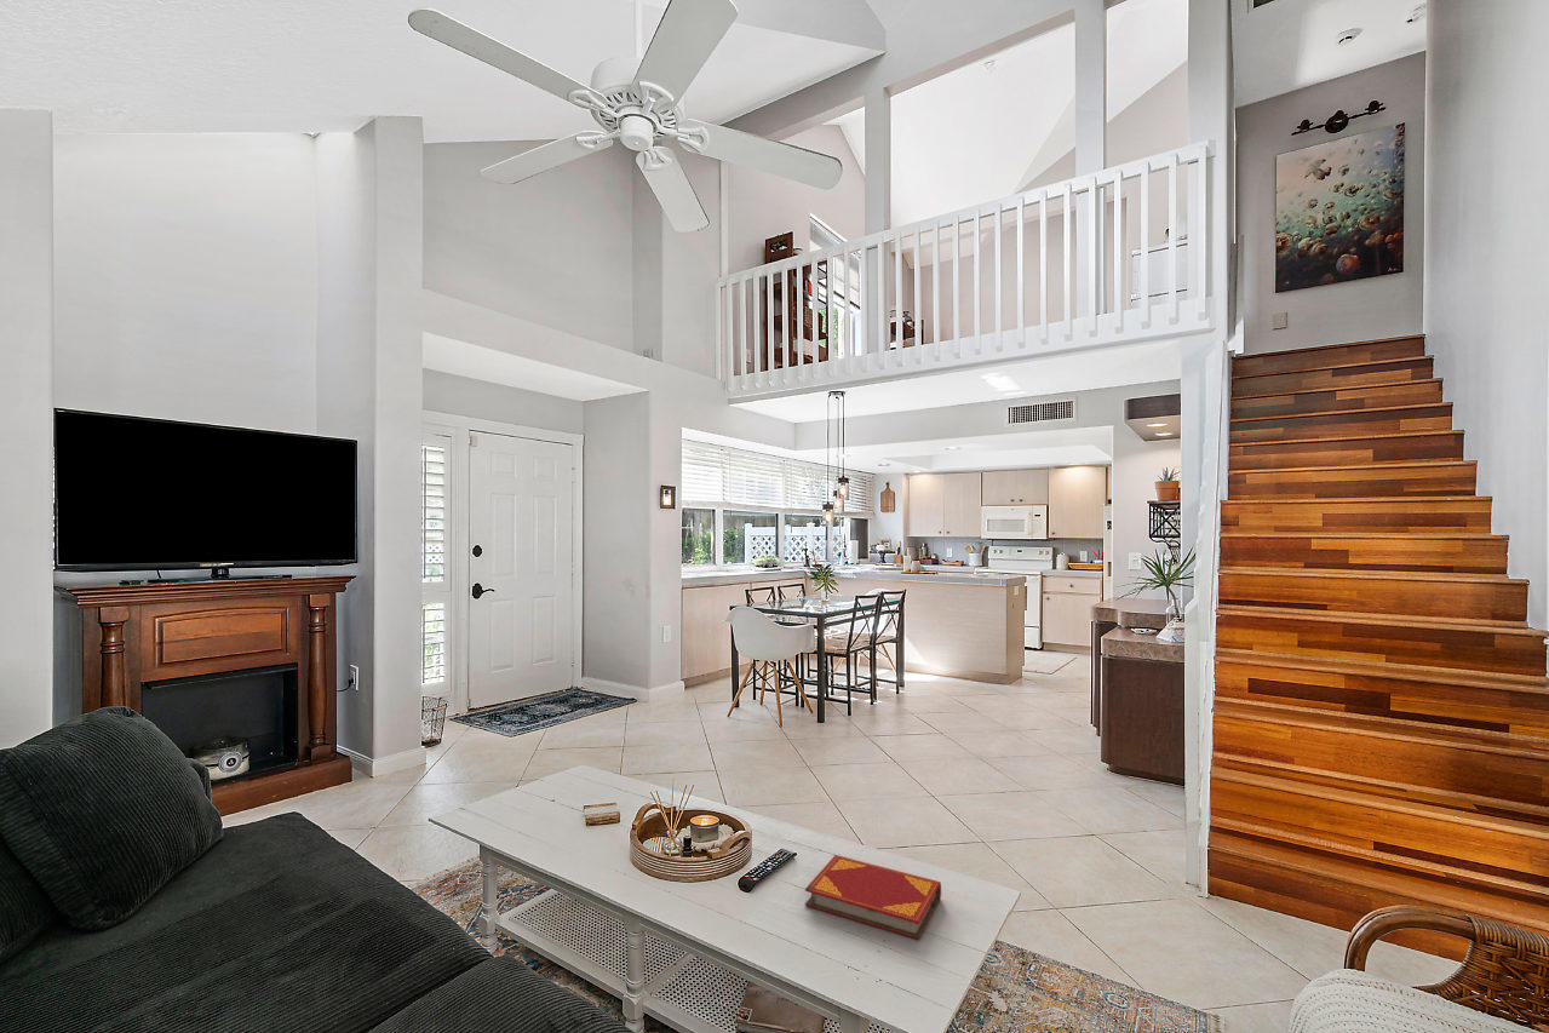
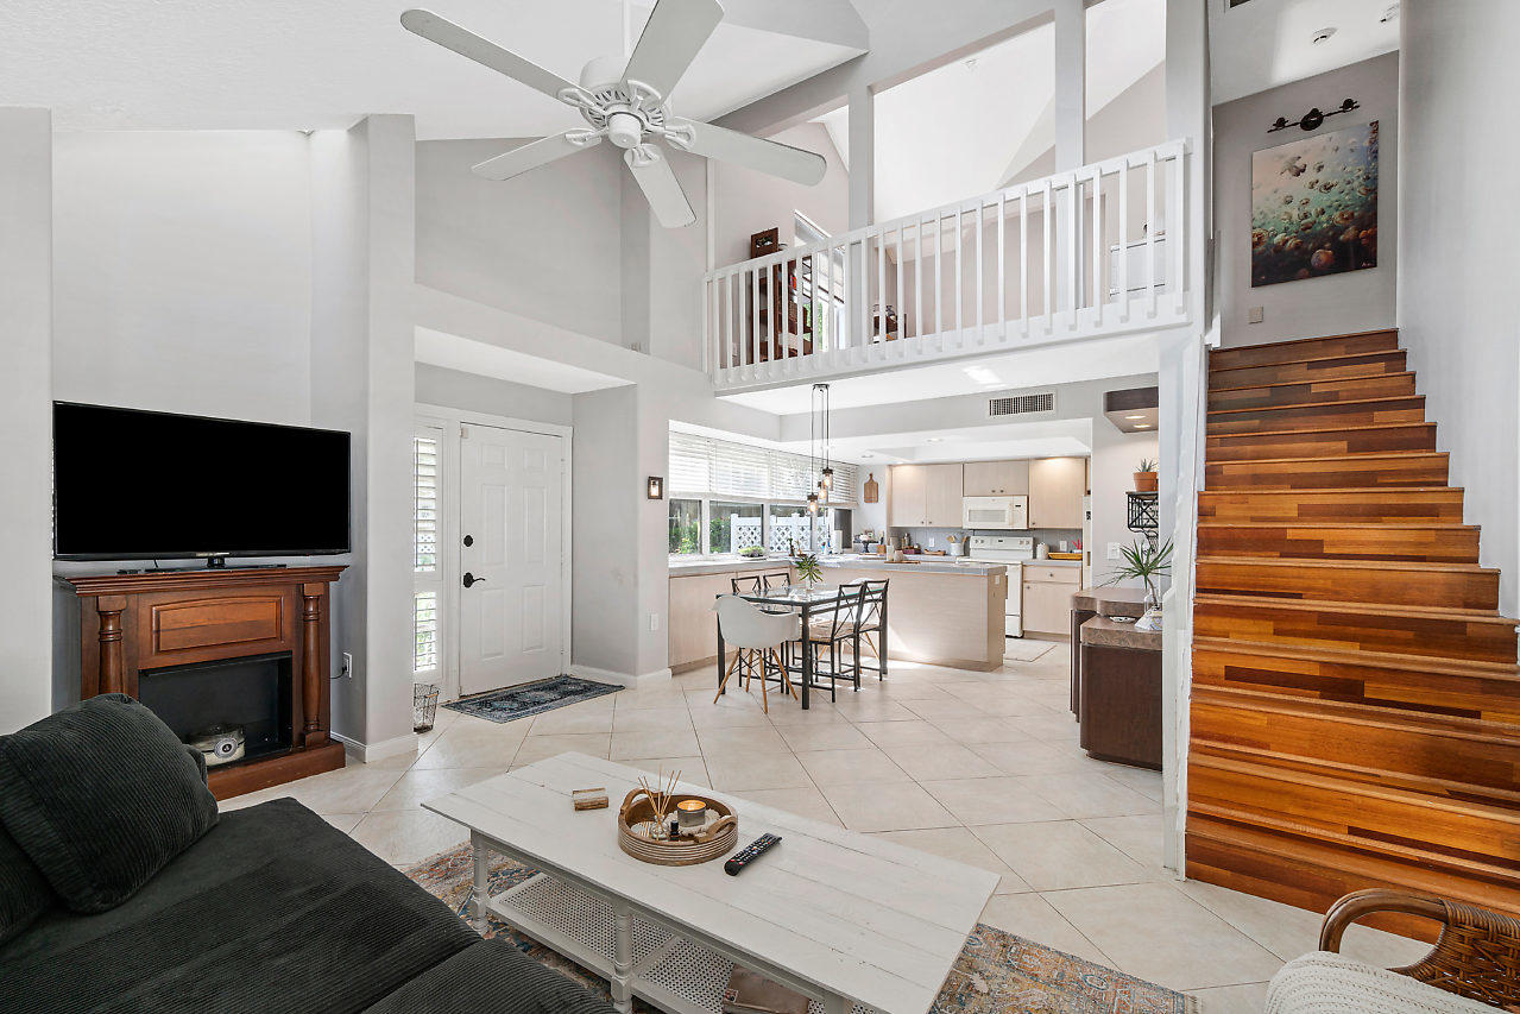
- hardback book [804,854,942,941]
